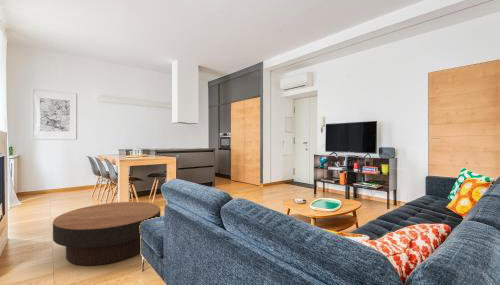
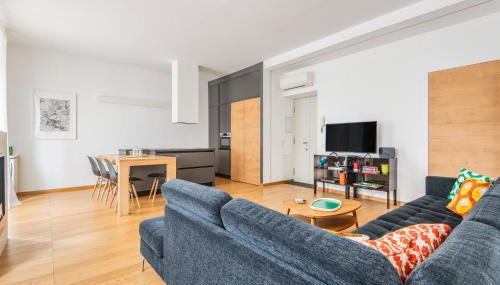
- coffee table [52,201,161,266]
